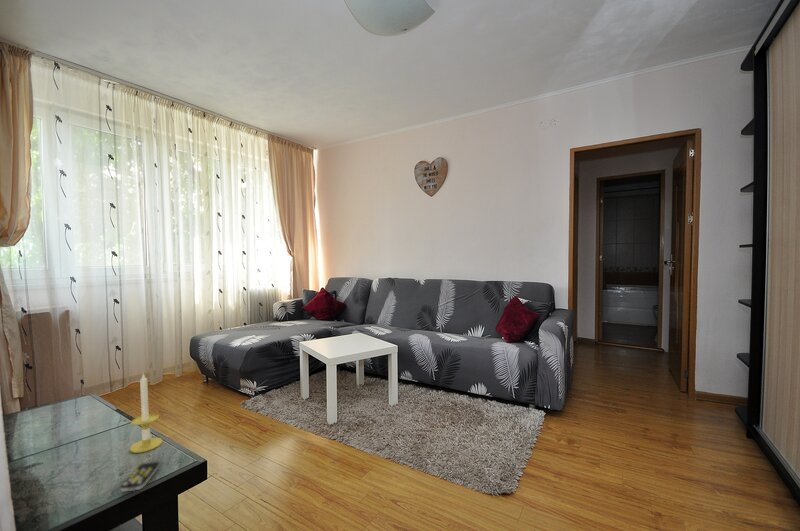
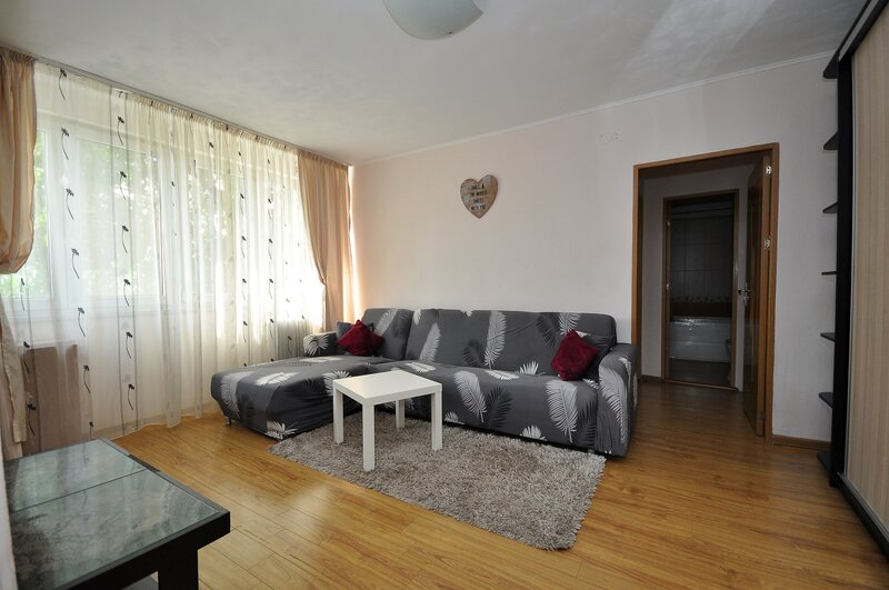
- candle [129,372,164,454]
- remote control [120,461,161,493]
